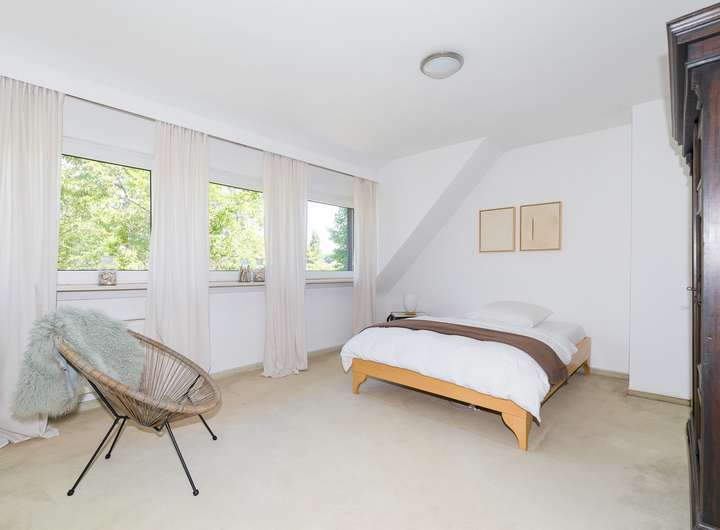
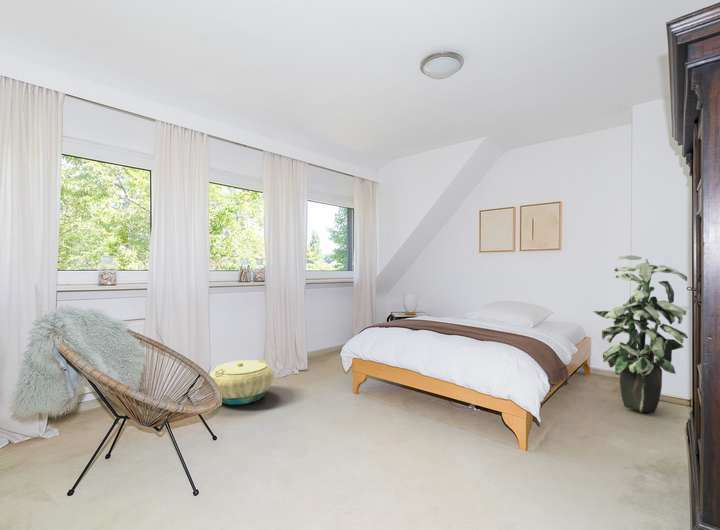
+ indoor plant [593,254,689,413]
+ basket [209,359,275,406]
